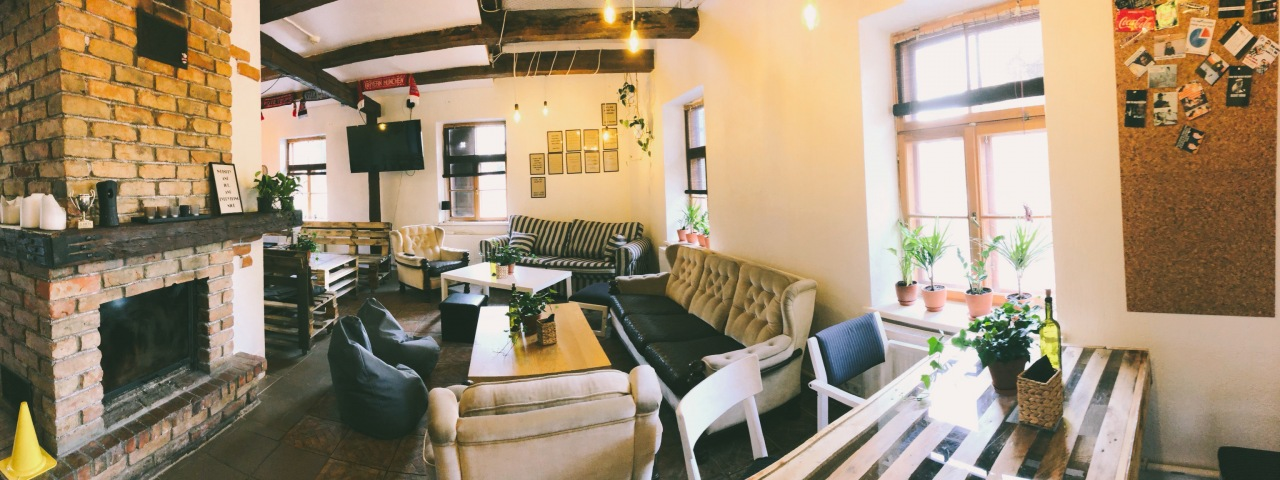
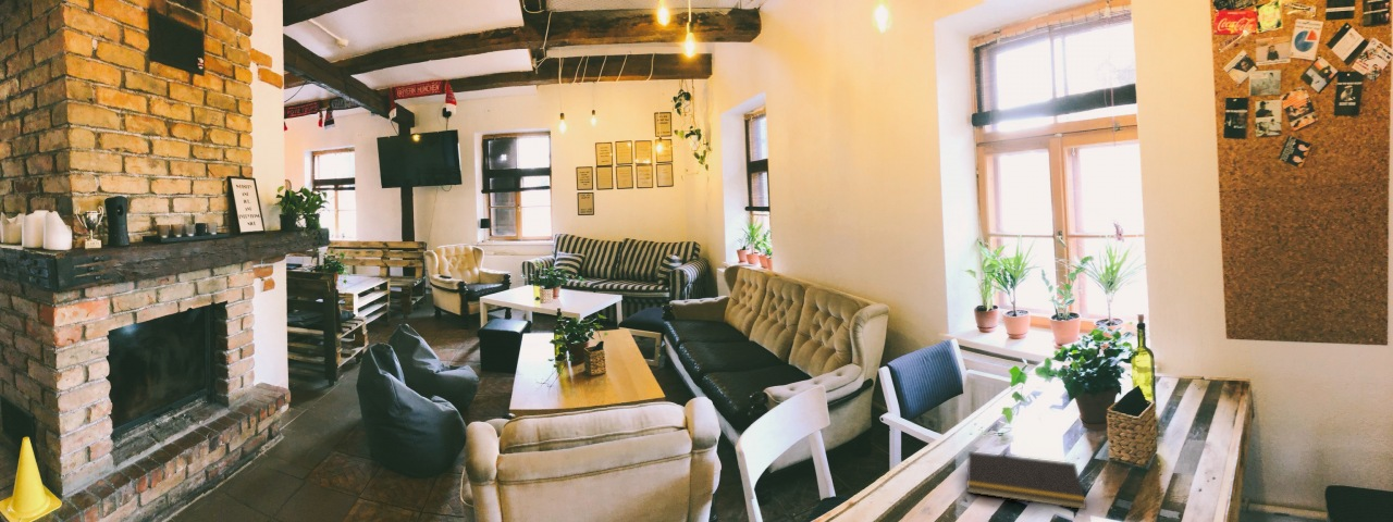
+ notepad [965,450,1087,510]
